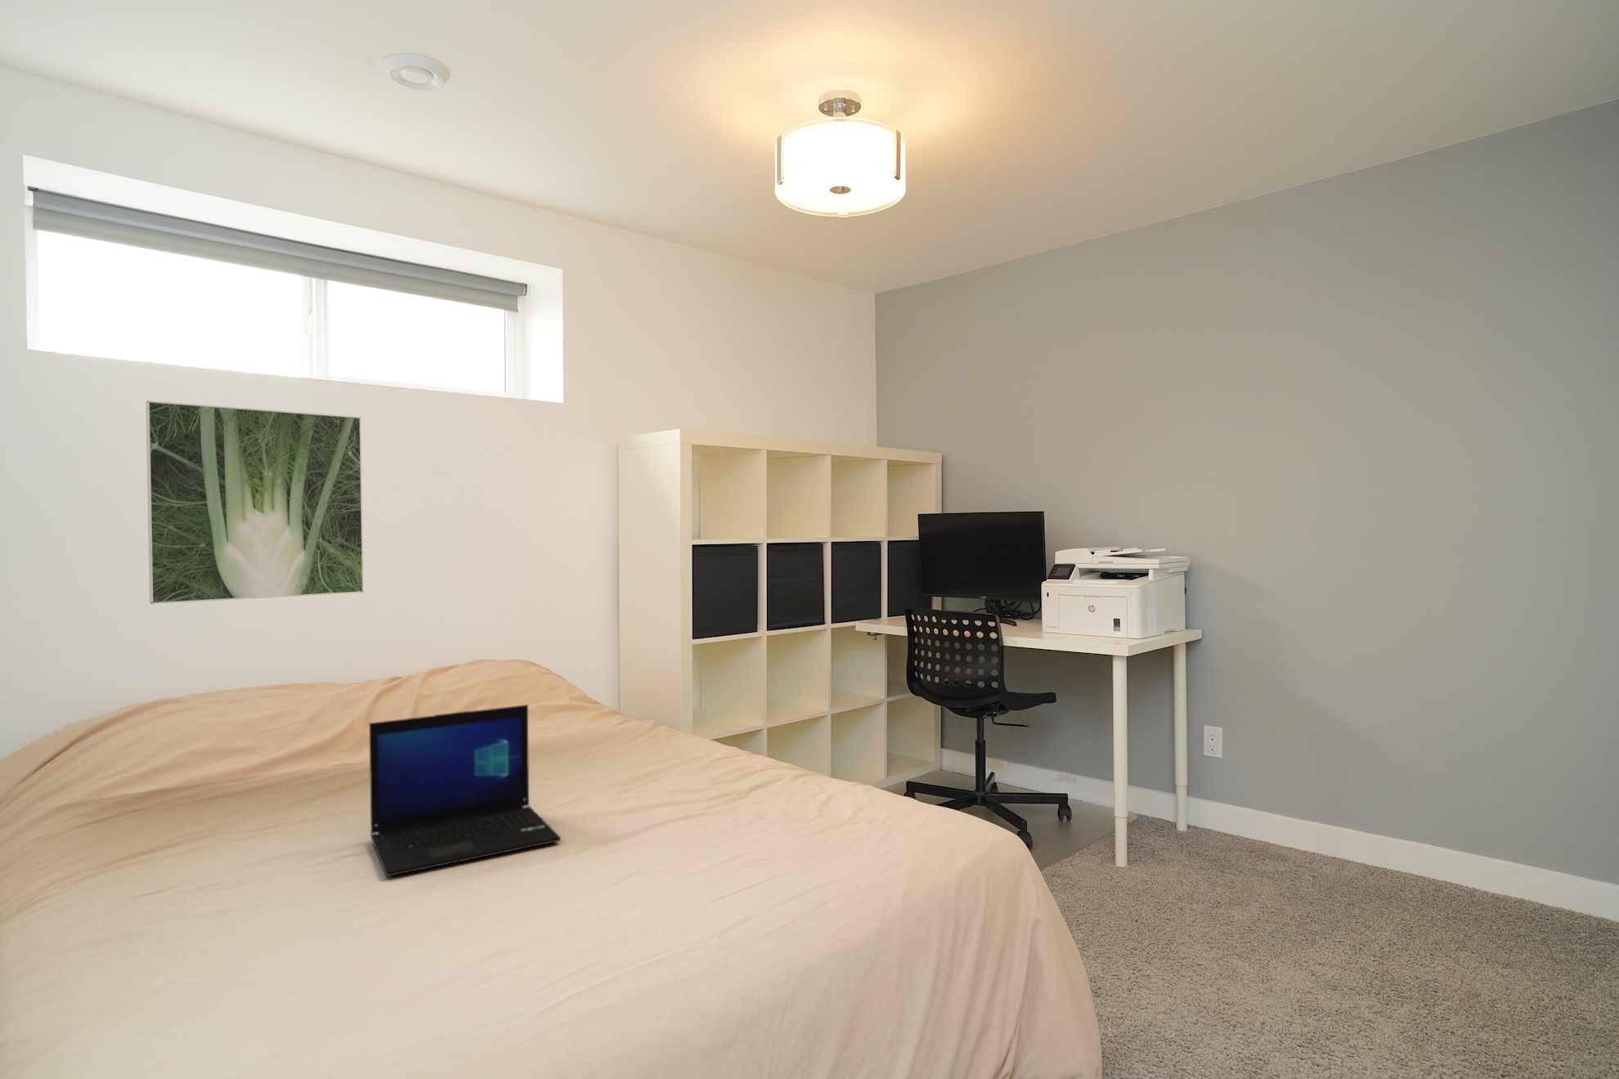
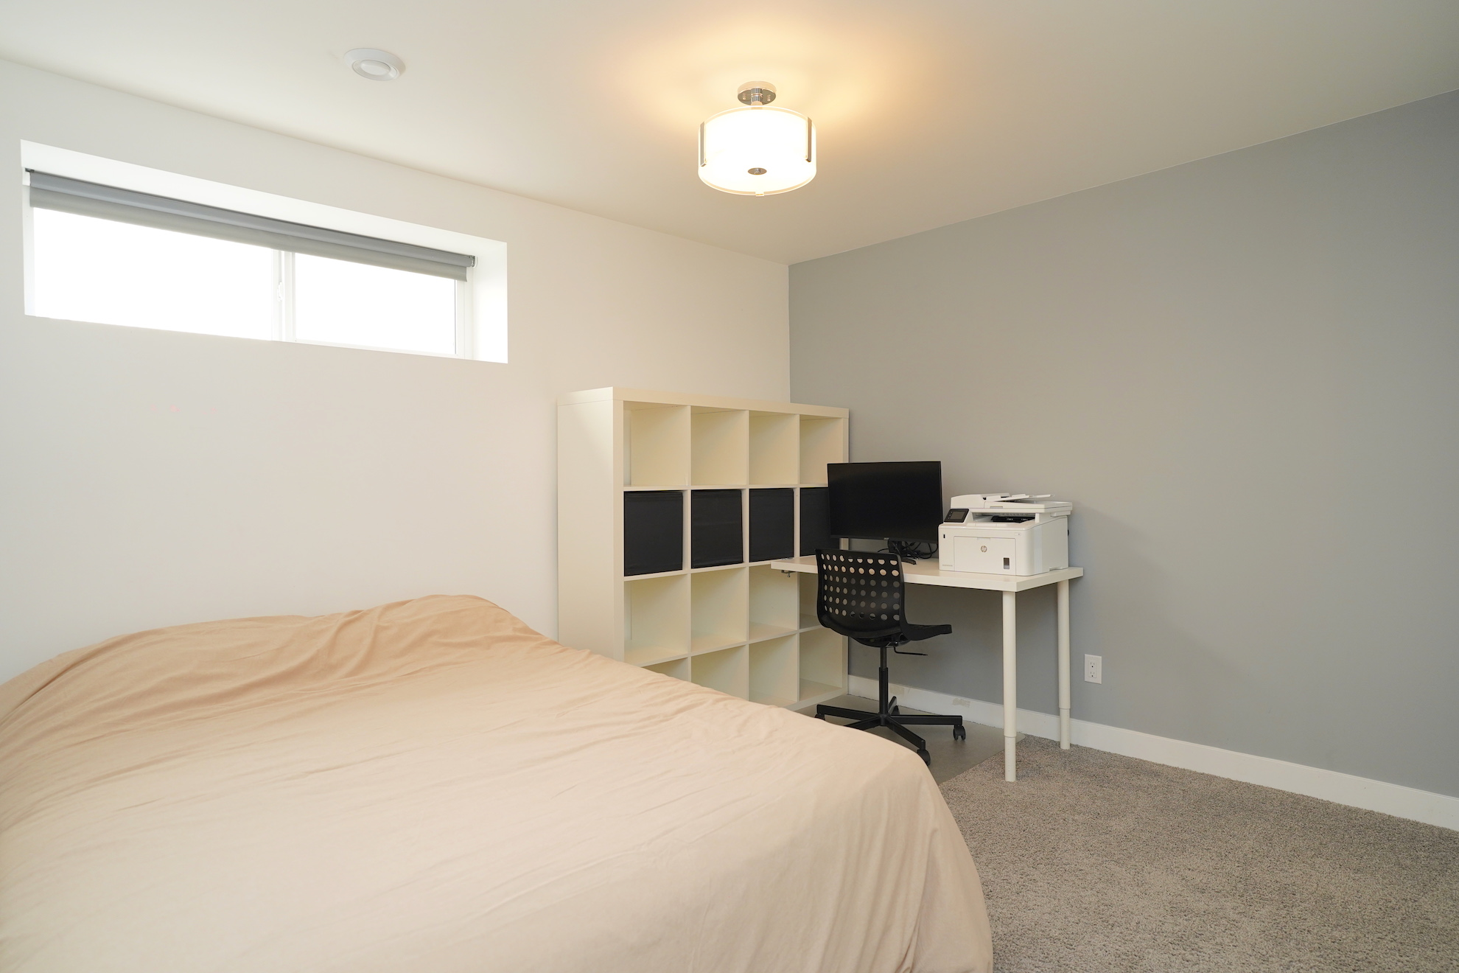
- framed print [145,400,365,605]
- laptop [369,703,561,877]
